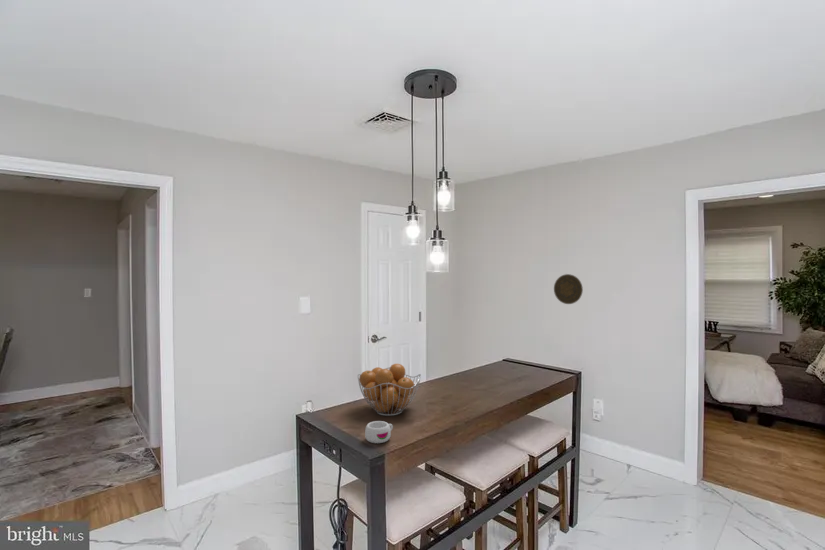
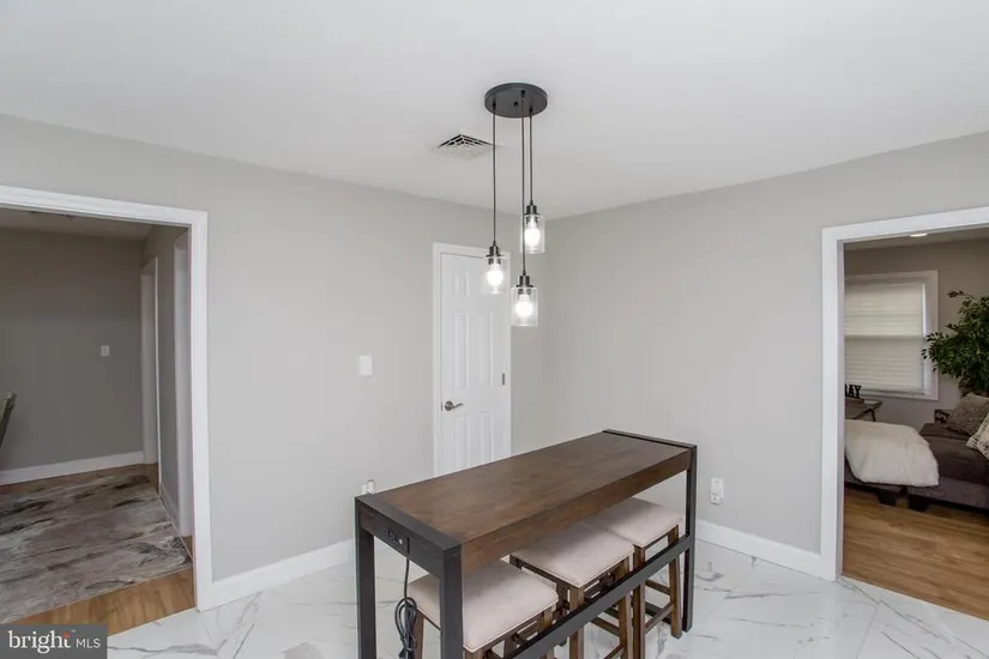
- fruit basket [357,363,422,417]
- decorative plate [553,273,584,305]
- mug [364,420,394,444]
